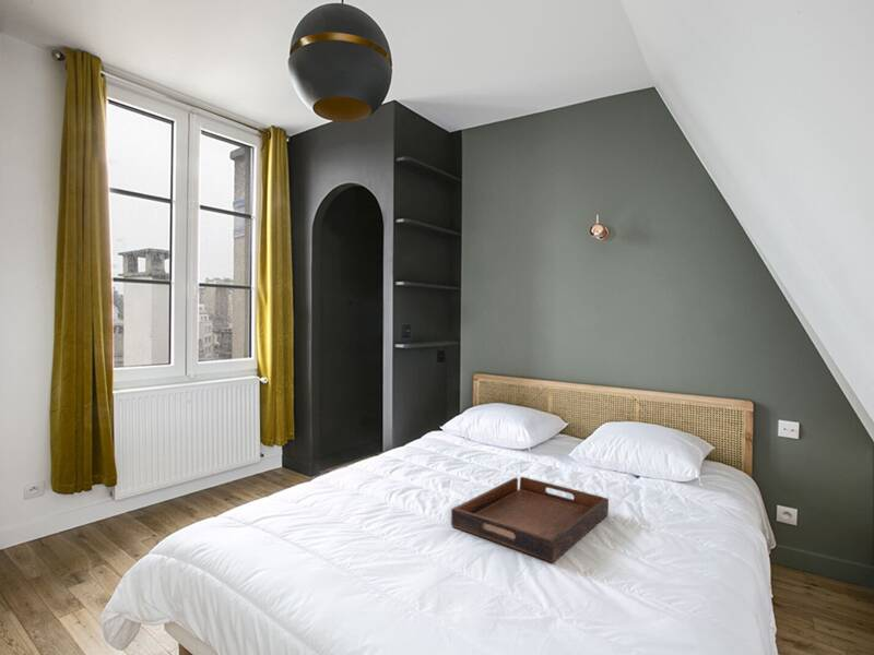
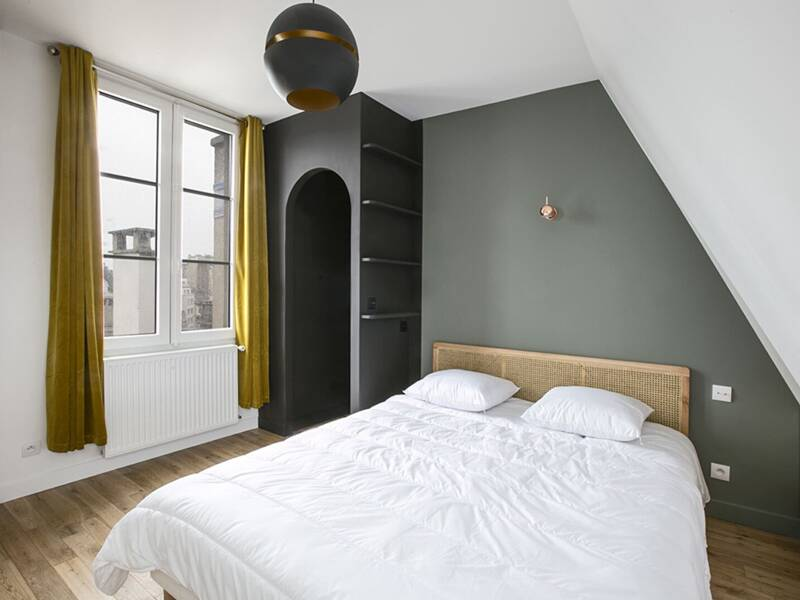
- serving tray [450,476,610,563]
